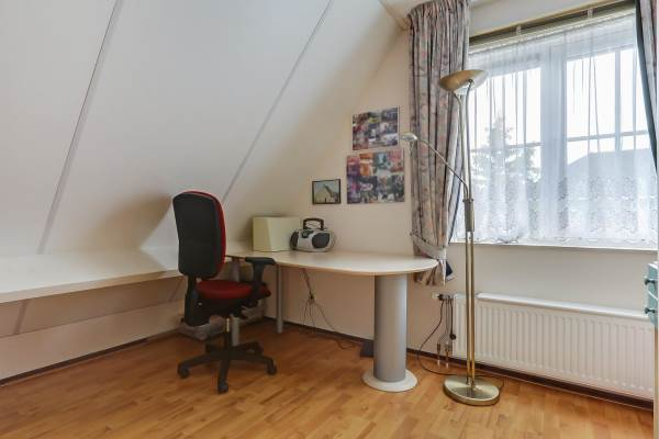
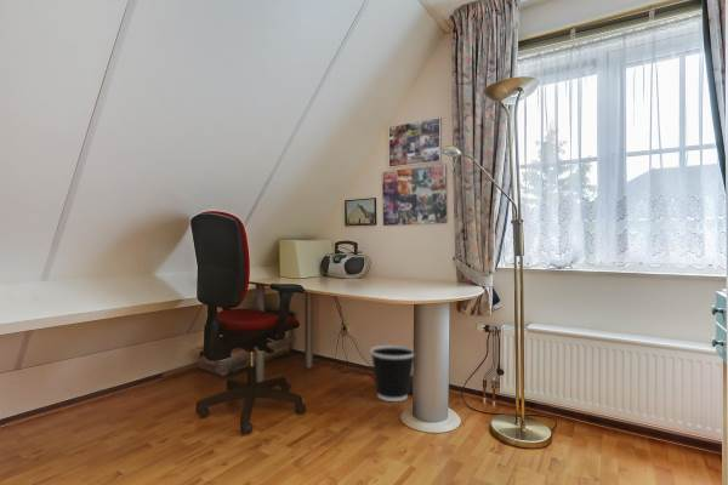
+ wastebasket [369,344,415,403]
